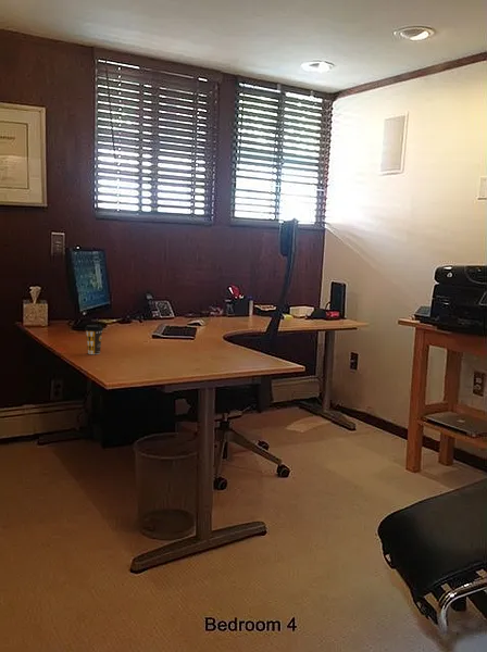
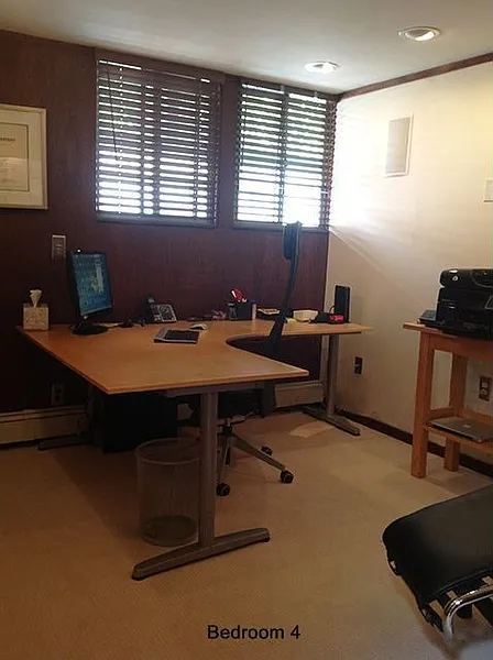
- coffee cup [84,324,104,355]
